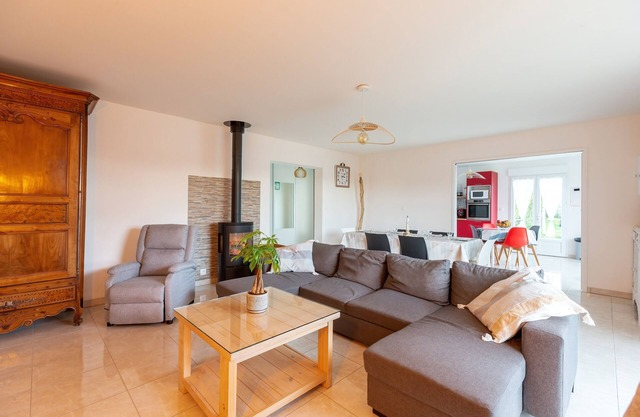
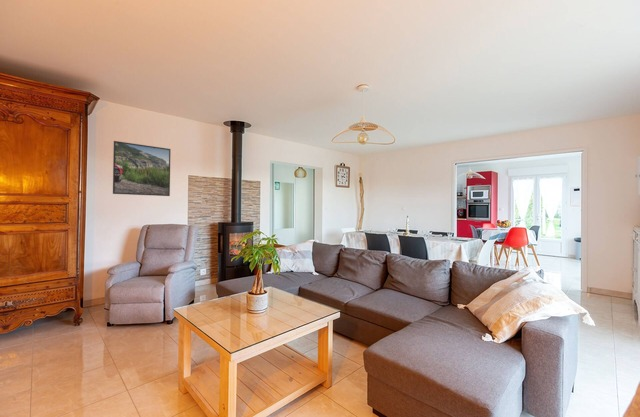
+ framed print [112,140,172,197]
